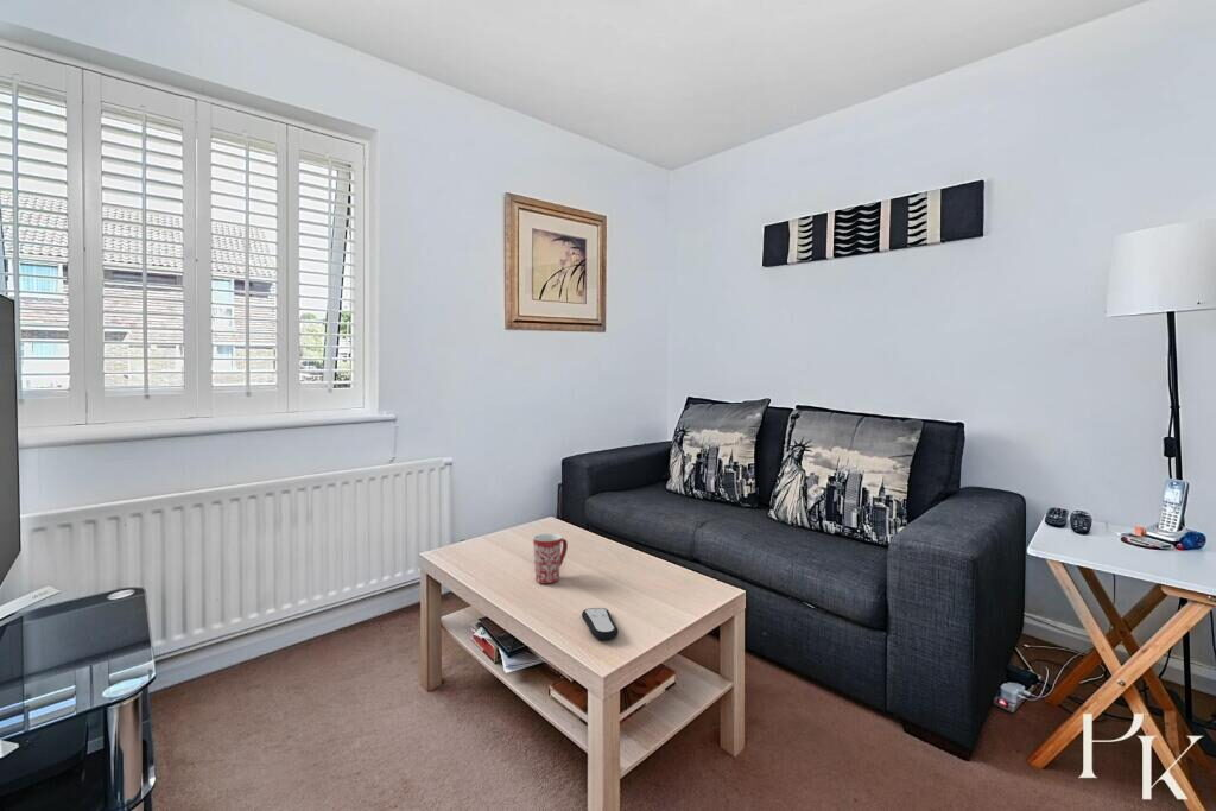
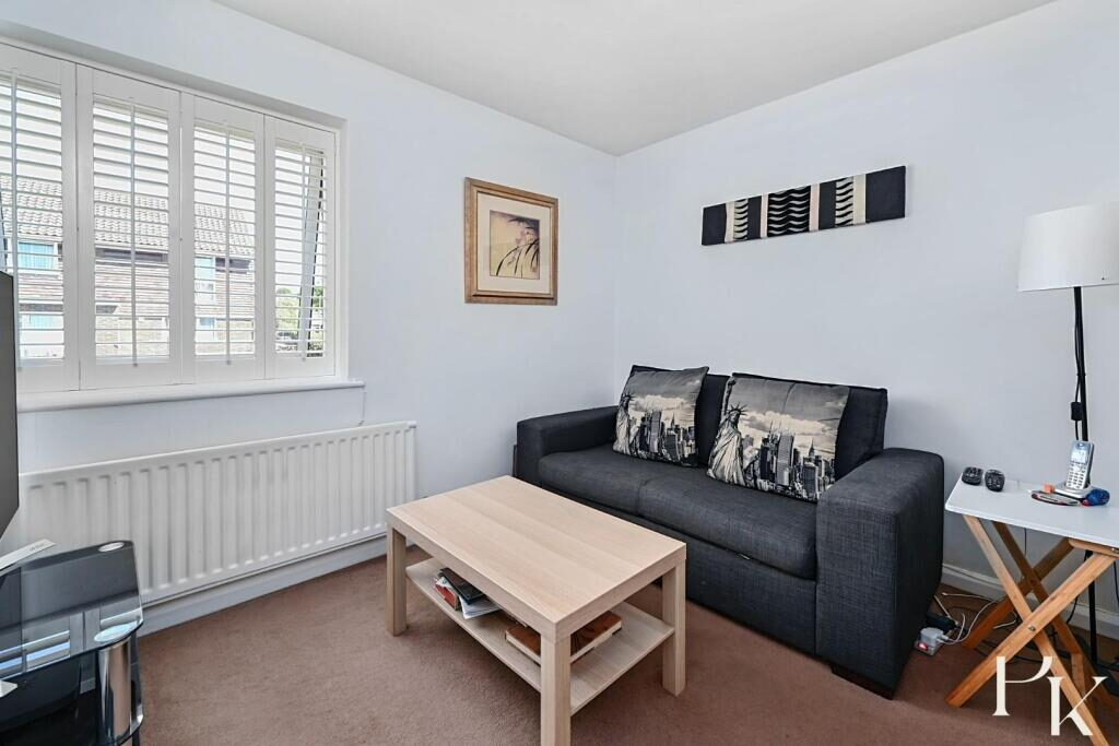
- remote control [581,607,619,641]
- mug [532,532,569,584]
